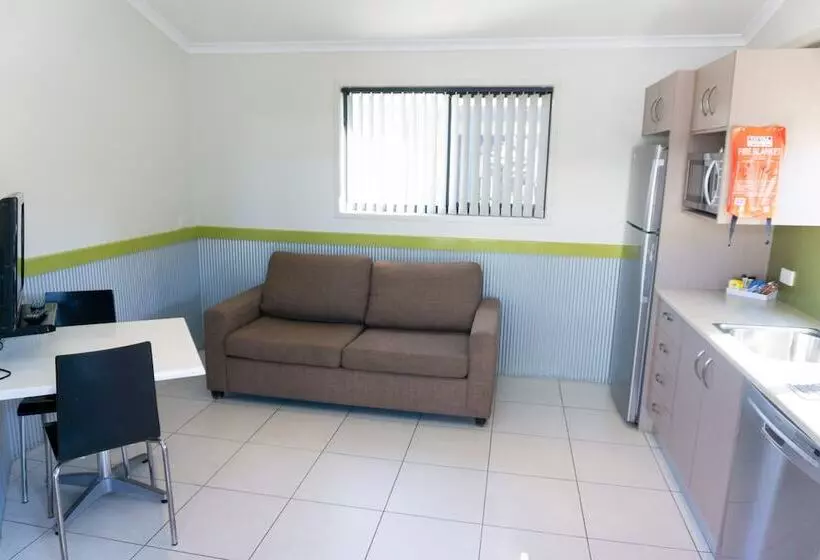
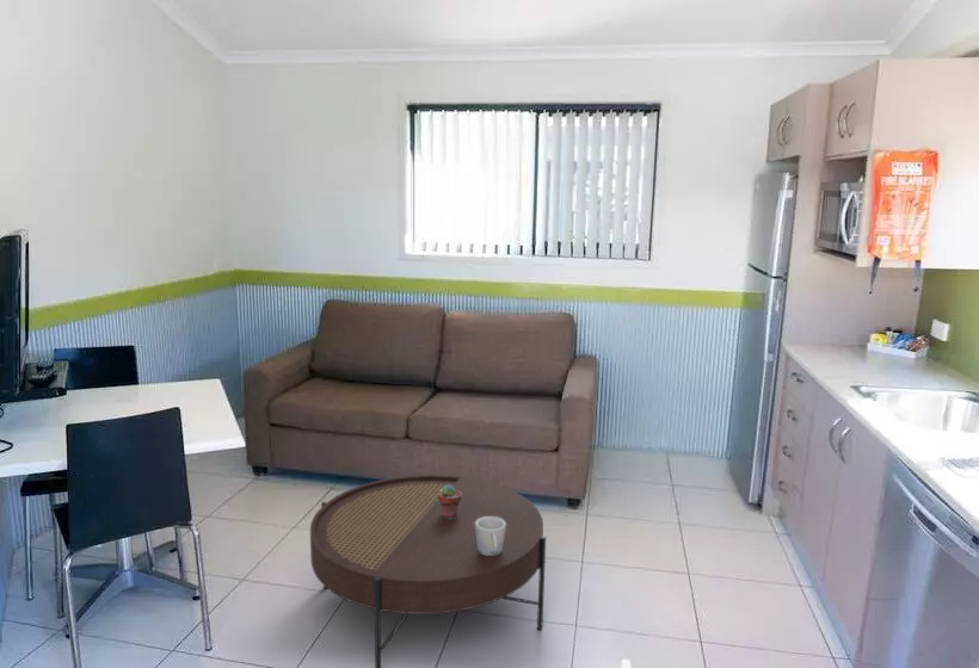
+ potted succulent [438,484,462,519]
+ mug [475,517,506,555]
+ coffee table [309,474,547,668]
